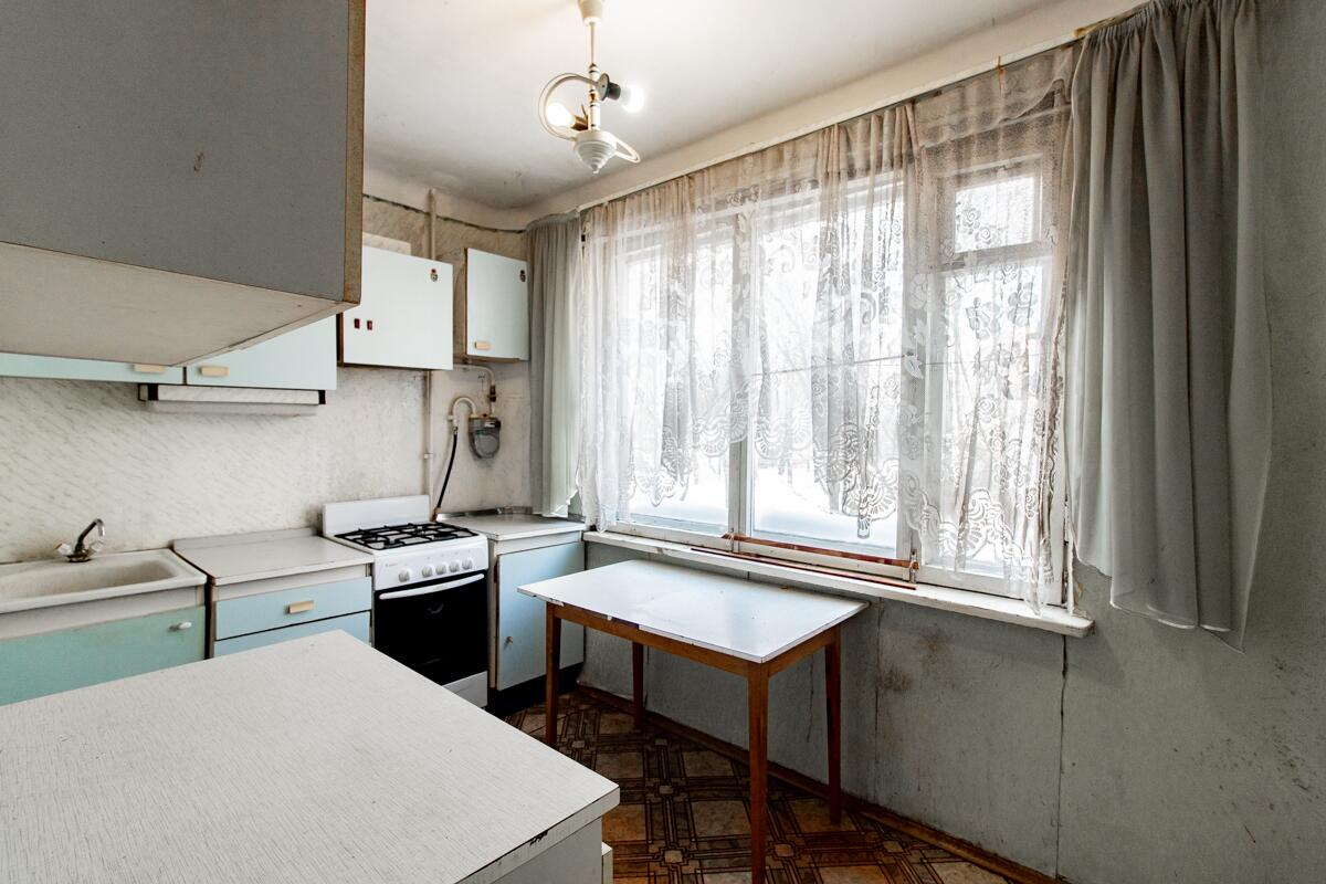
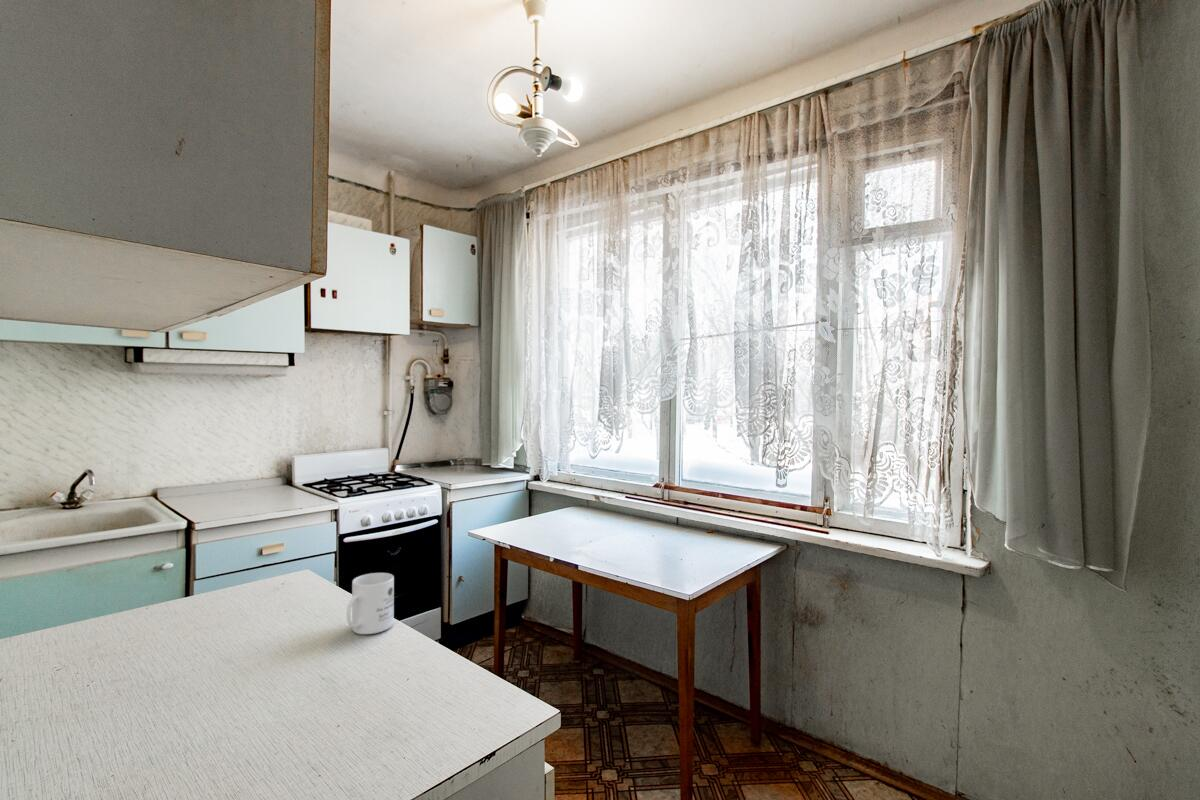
+ mug [346,572,395,635]
